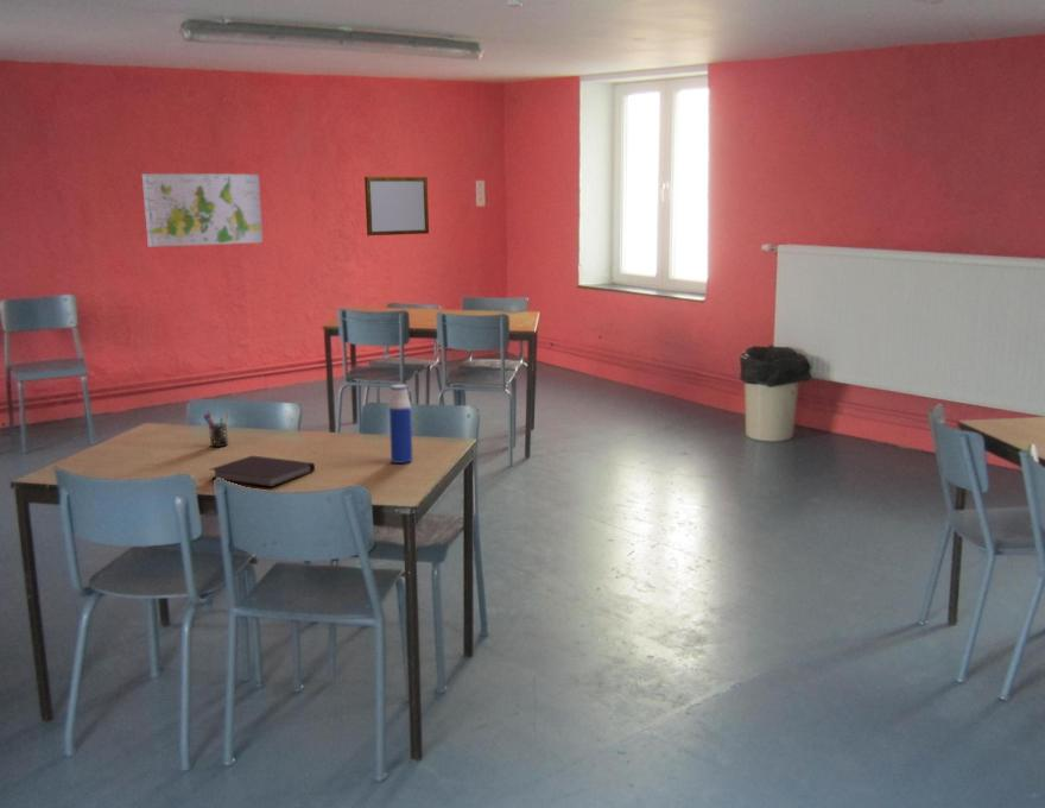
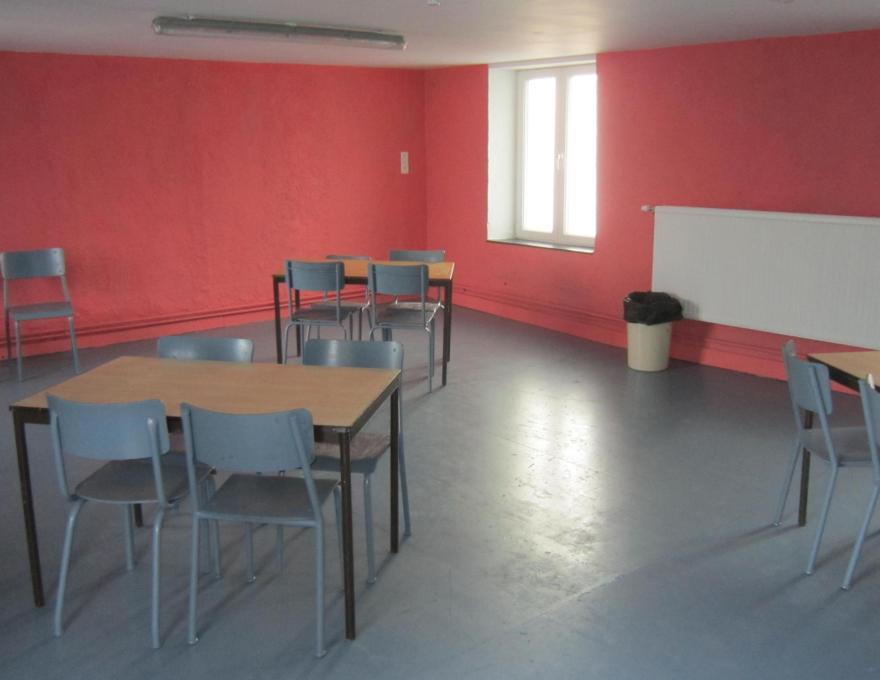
- notebook [209,455,316,488]
- map [141,172,264,248]
- writing board [363,176,430,236]
- water bottle [388,384,413,465]
- pen holder [202,410,230,448]
